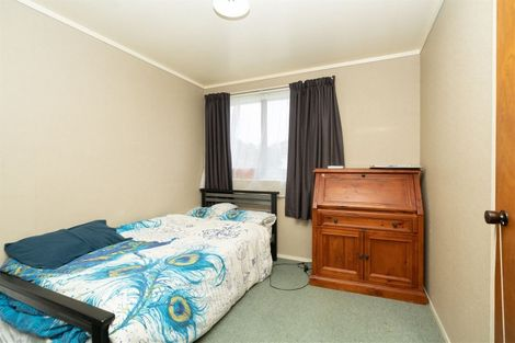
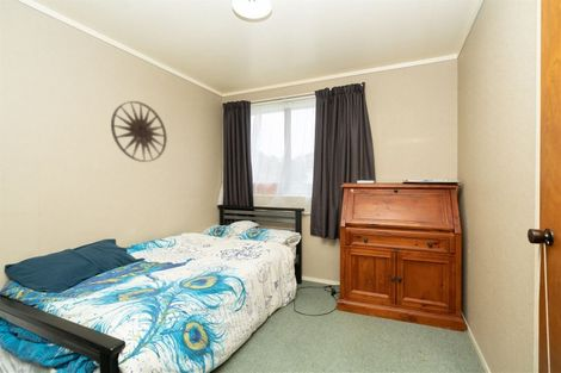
+ wall art [110,100,168,163]
